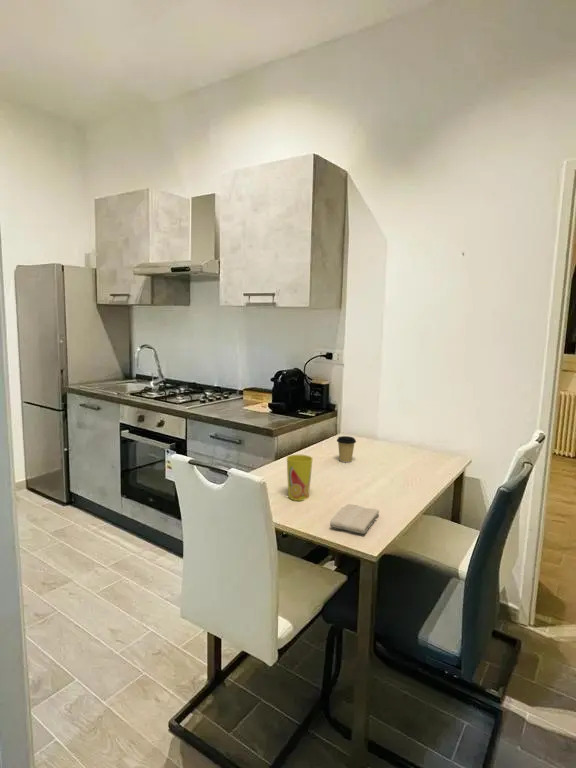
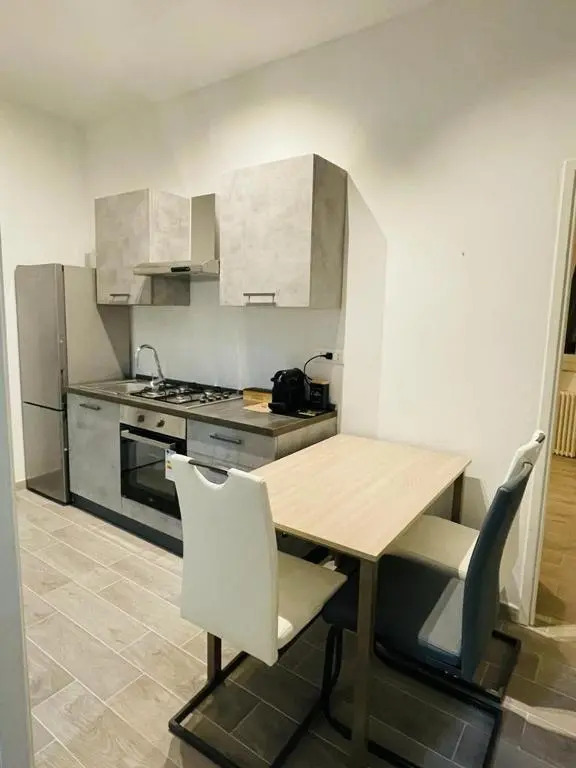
- coffee cup [336,435,357,464]
- washcloth [329,503,380,535]
- cup [286,454,314,502]
